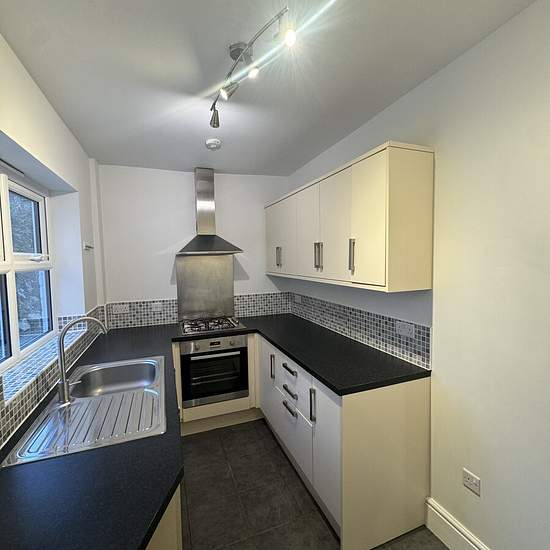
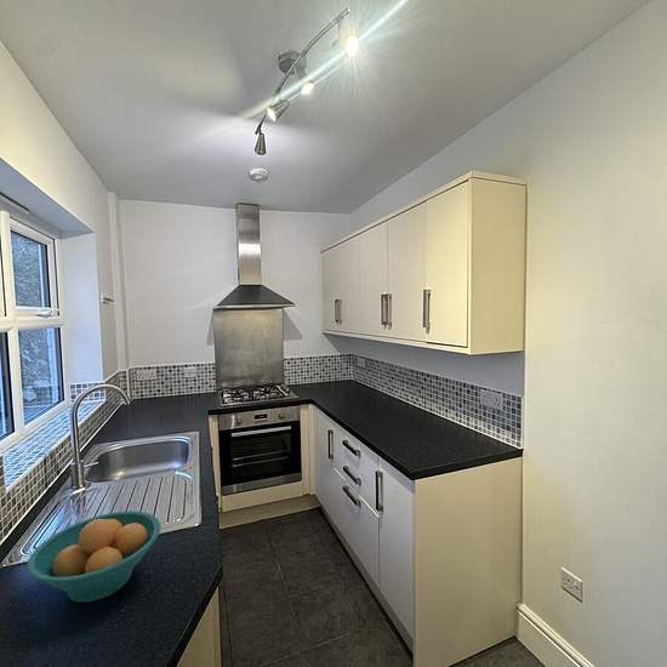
+ fruit bowl [25,511,161,603]
